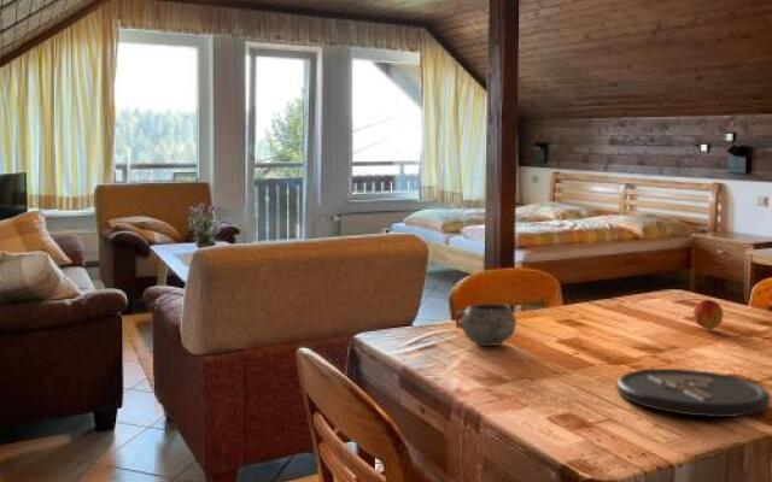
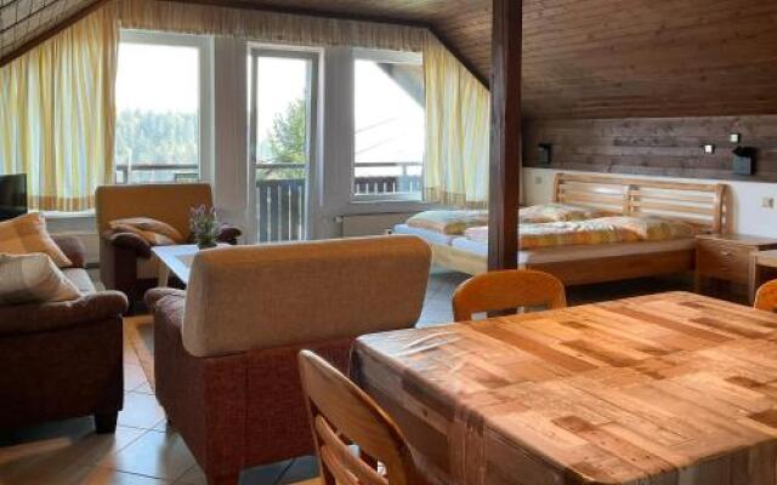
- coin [616,368,771,418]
- peach [692,299,725,331]
- decorative bowl [455,302,517,347]
